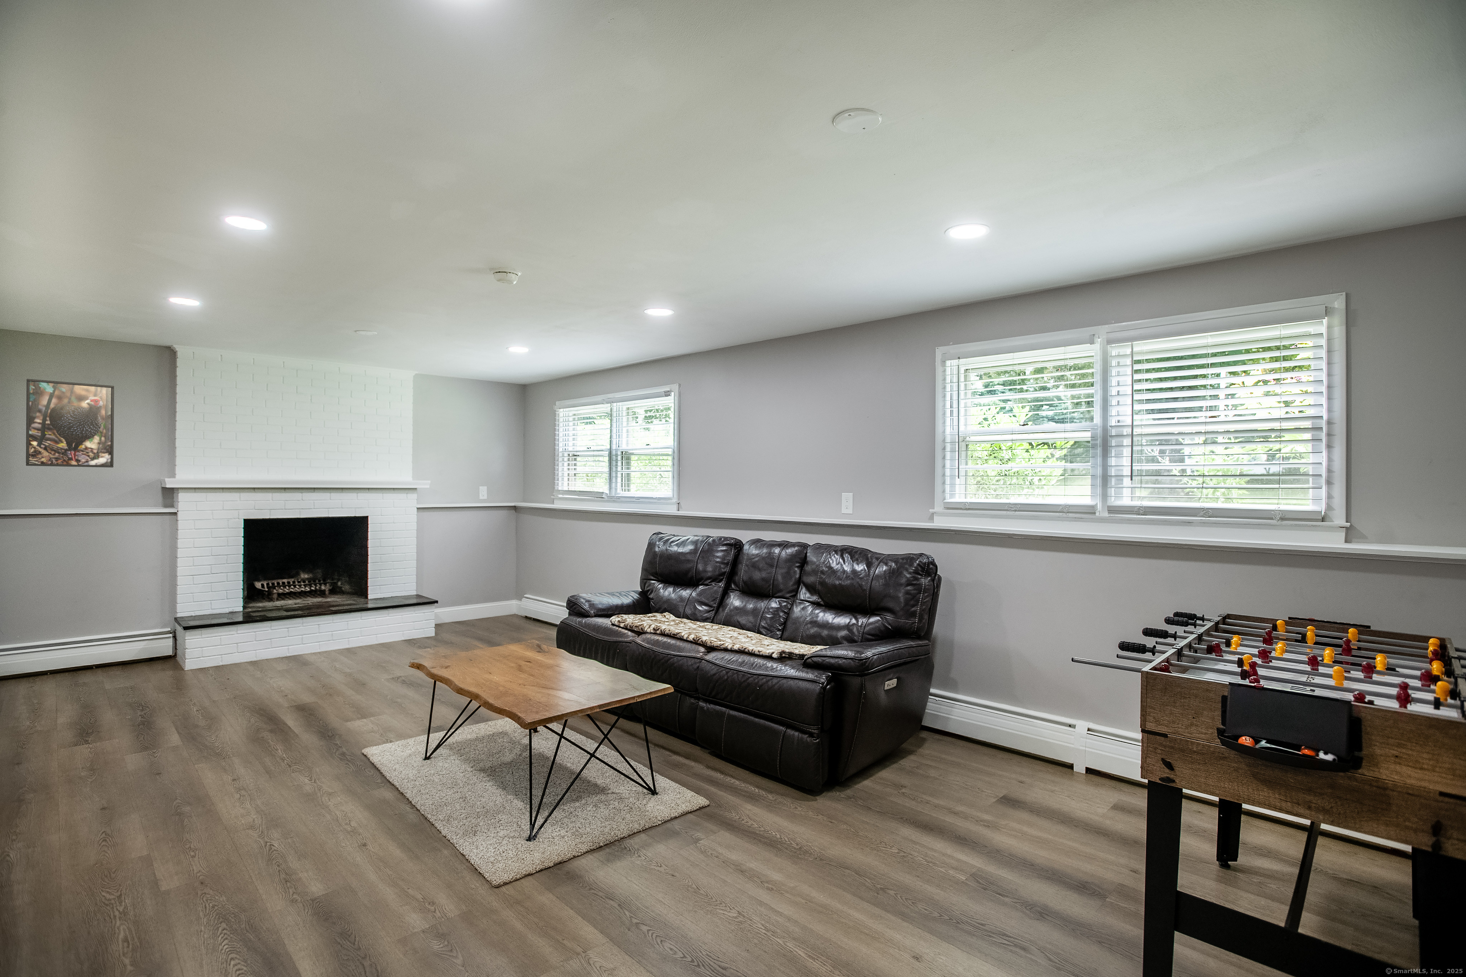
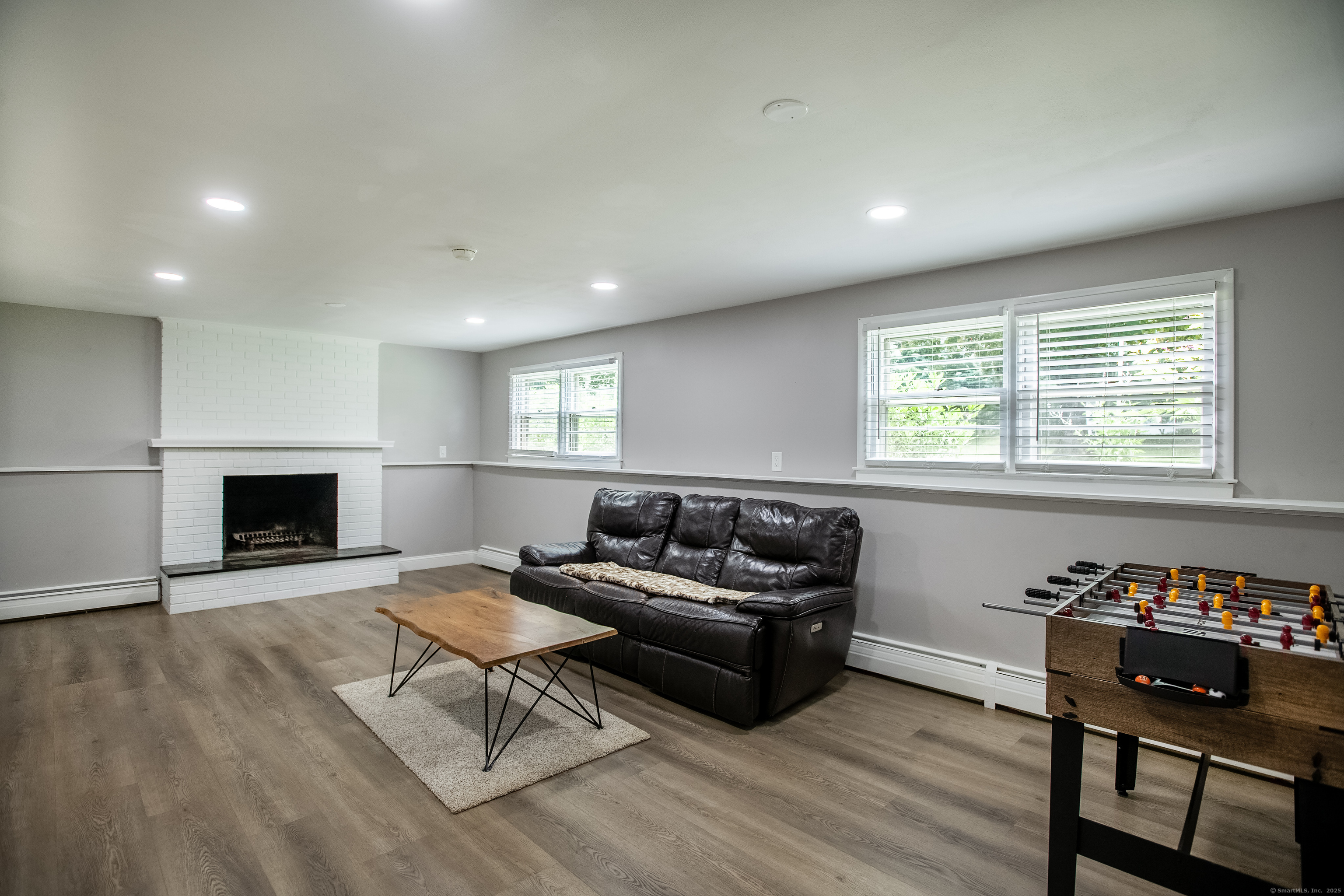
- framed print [25,378,115,468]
